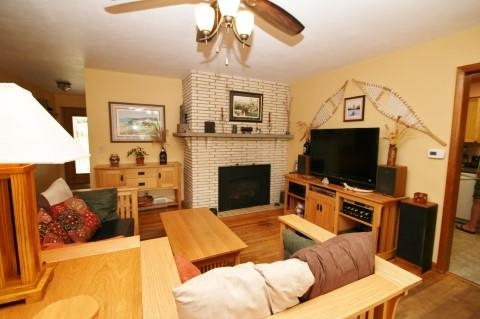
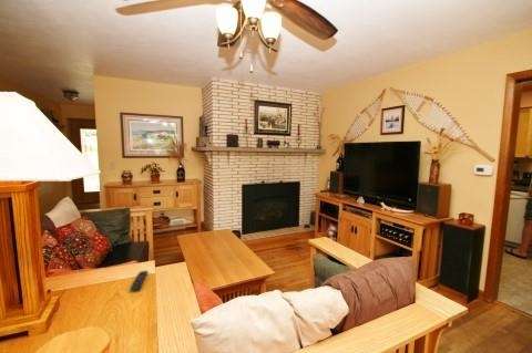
+ remote control [130,269,150,291]
